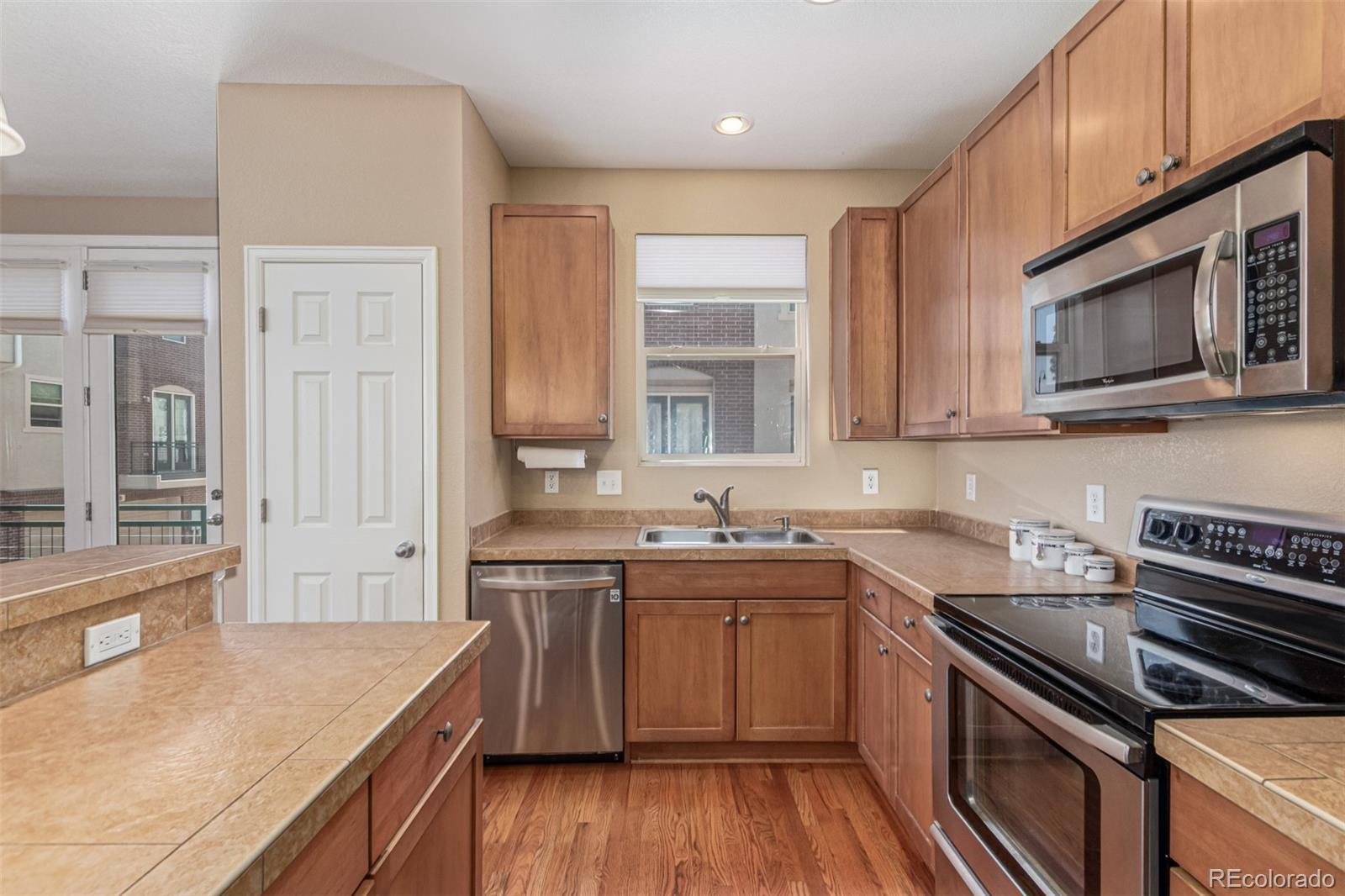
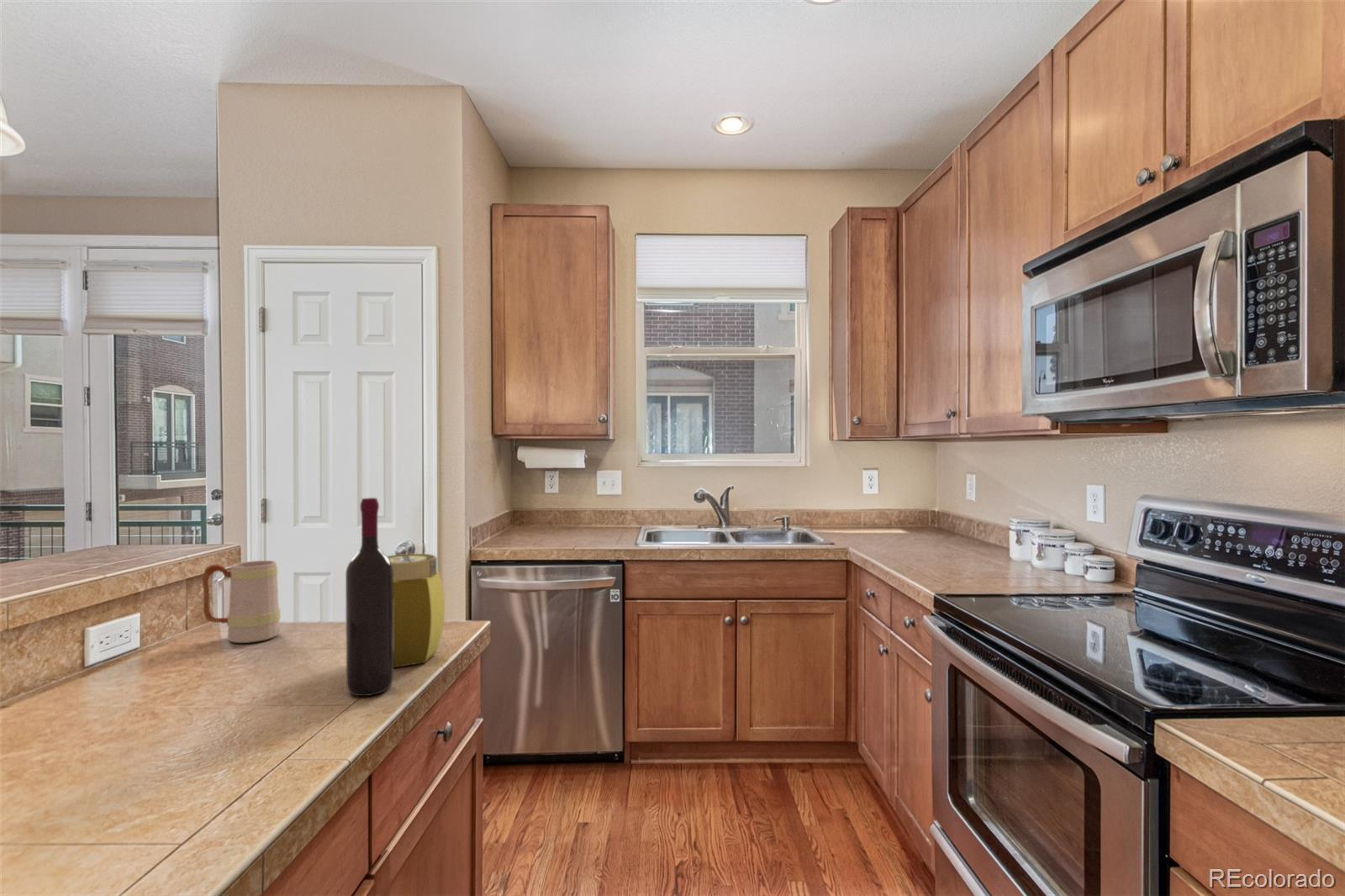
+ jar [388,553,446,668]
+ mug [201,560,282,644]
+ wine bottle [345,497,394,697]
